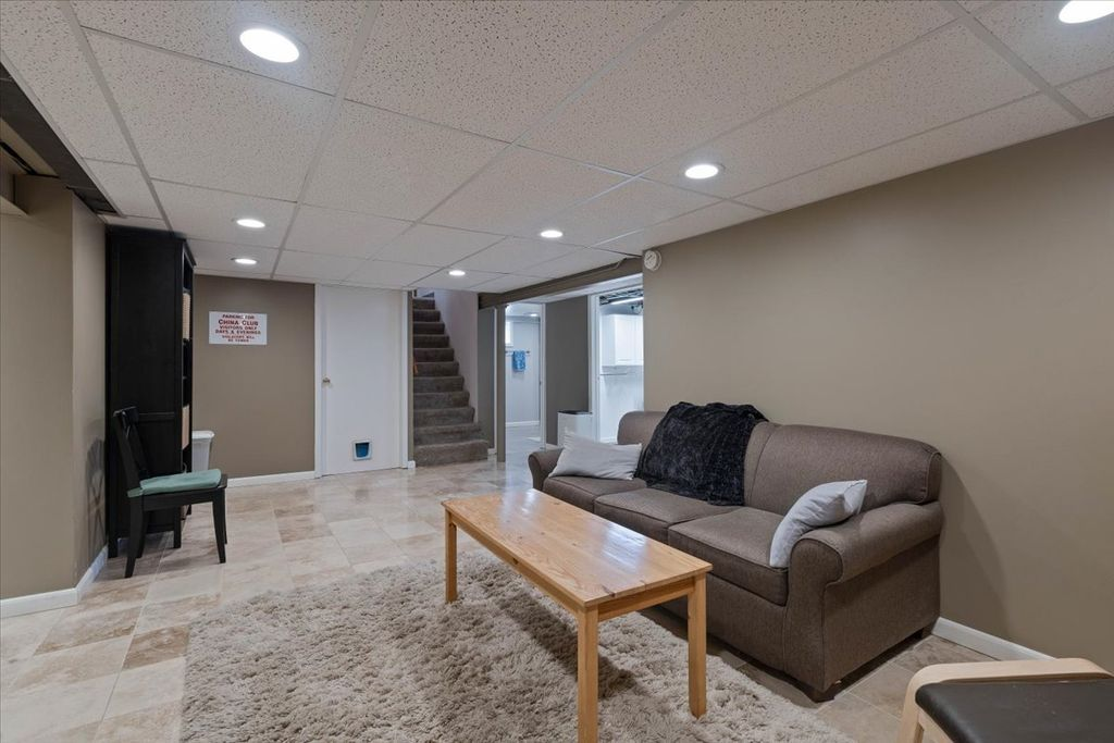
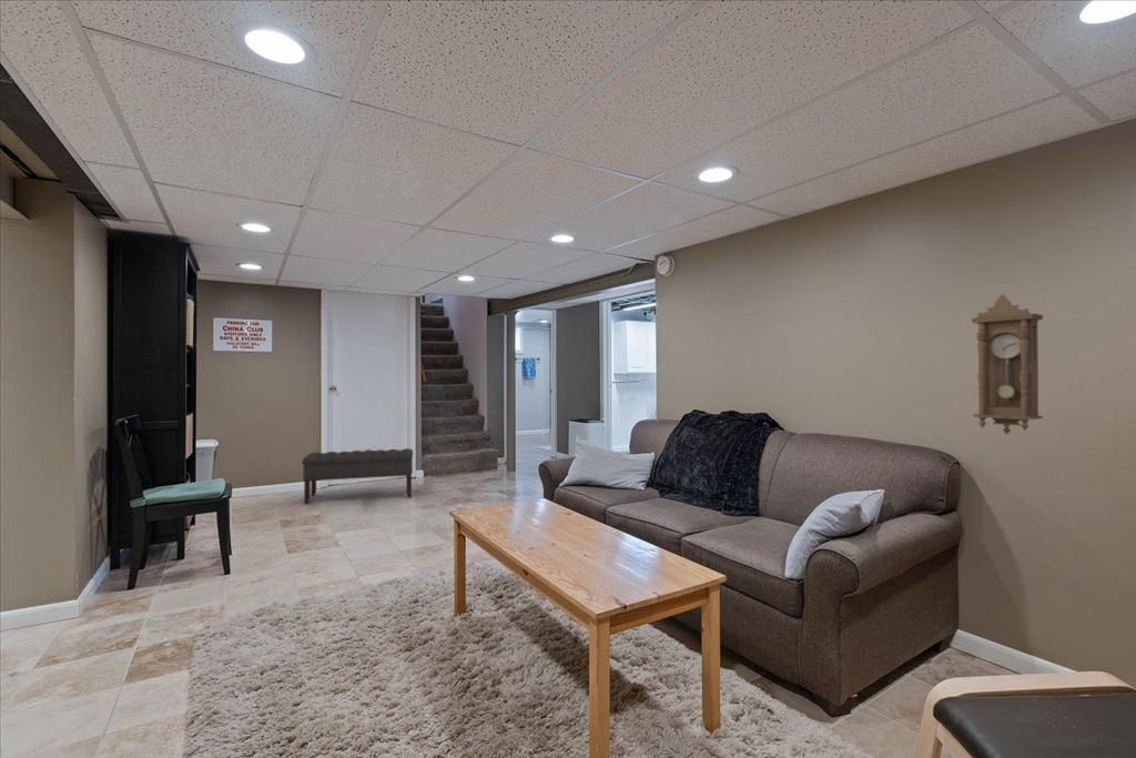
+ bench [301,447,414,505]
+ pendulum clock [970,294,1045,435]
